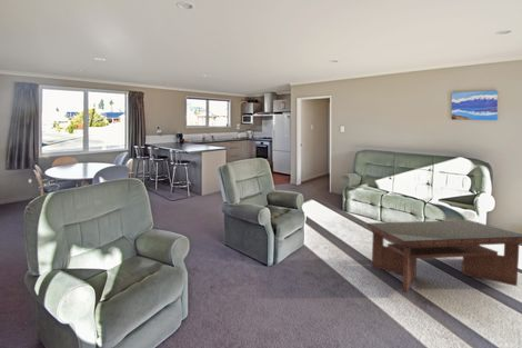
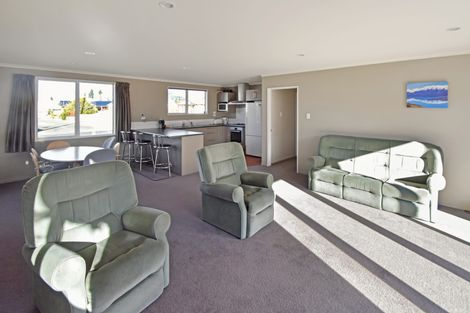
- coffee table [367,219,522,294]
